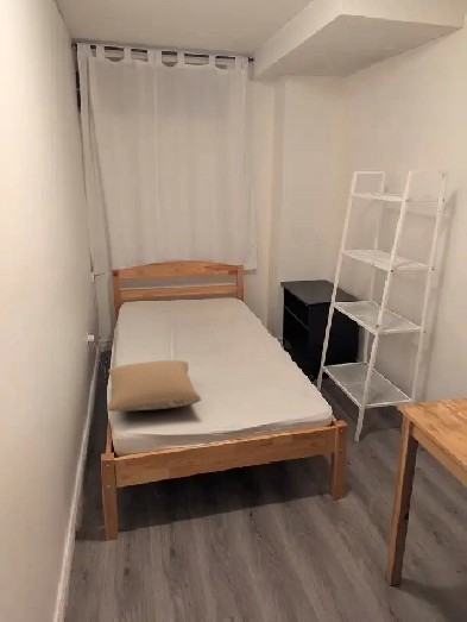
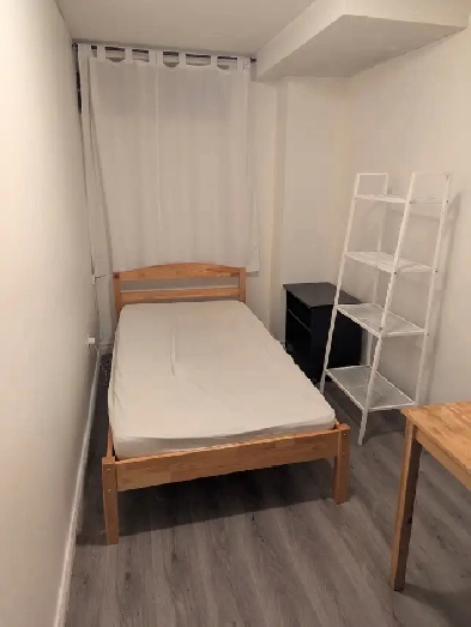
- pillow [107,359,202,413]
